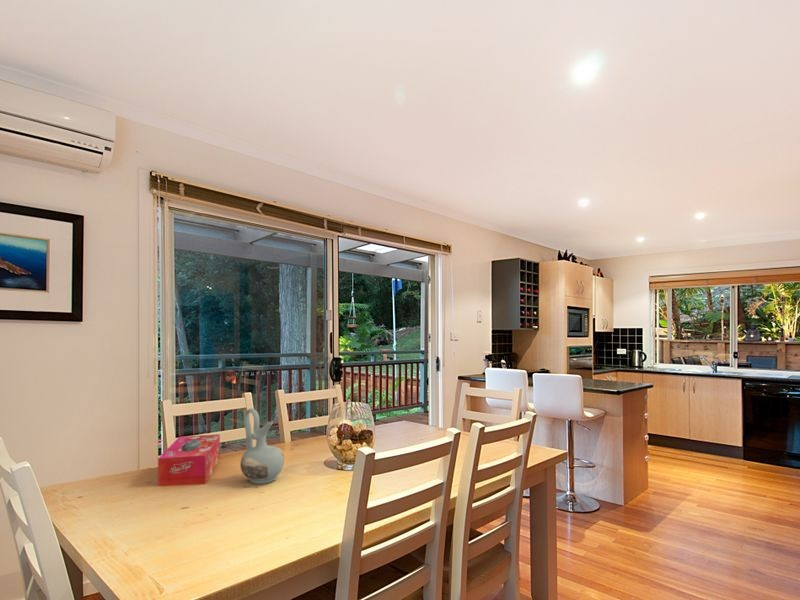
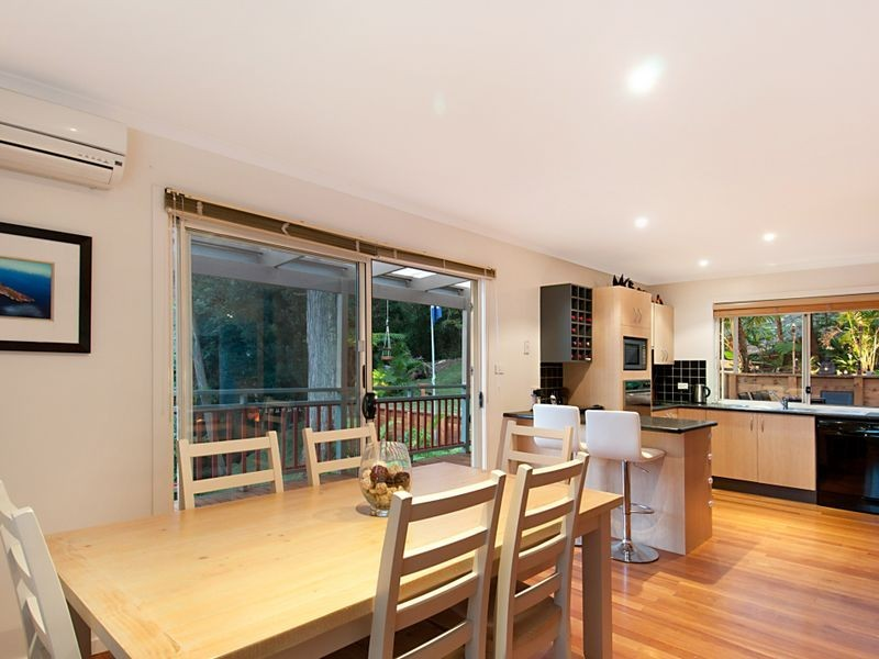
- tissue box [157,433,221,487]
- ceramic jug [239,408,285,485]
